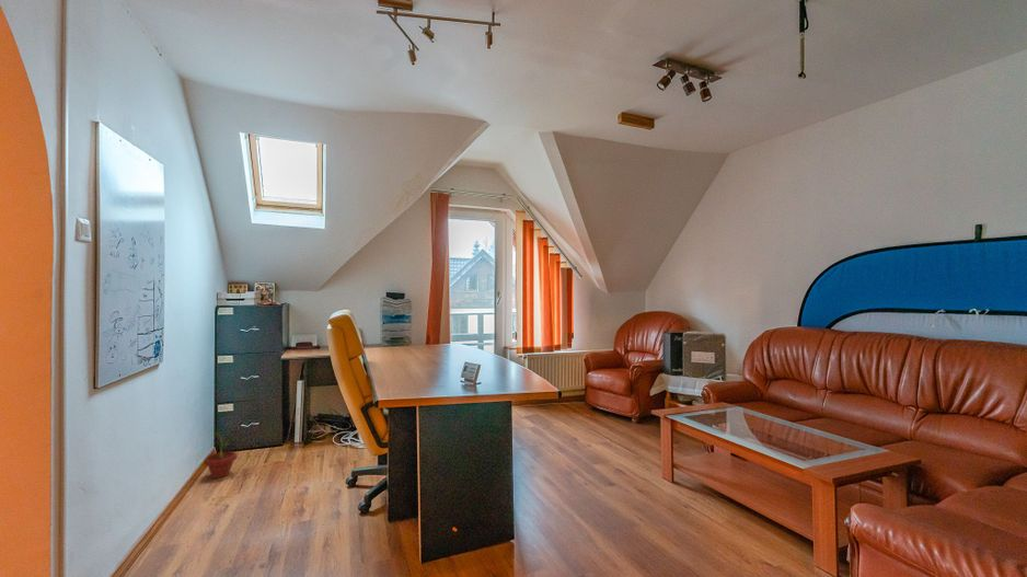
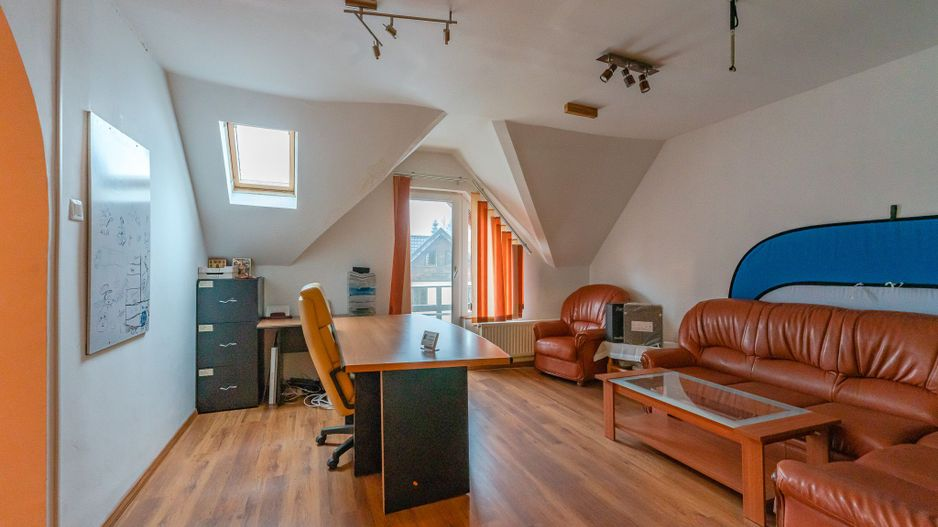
- potted plant [203,430,239,480]
